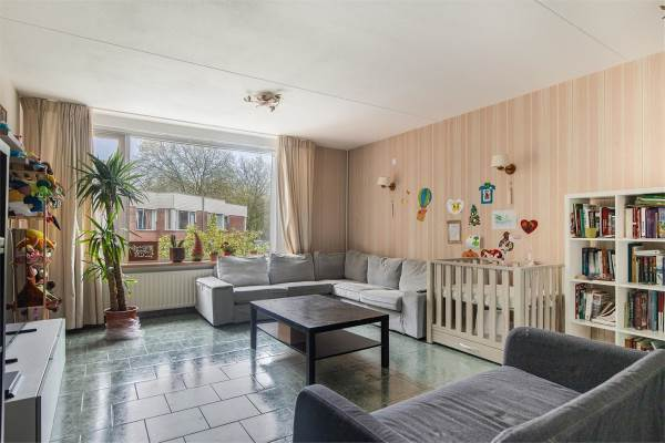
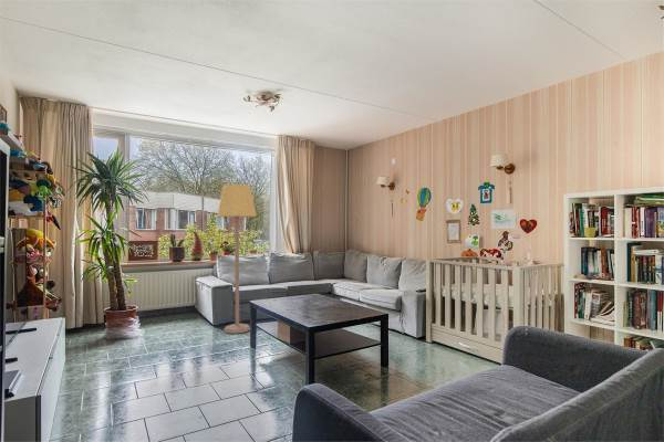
+ lamp [216,183,258,335]
